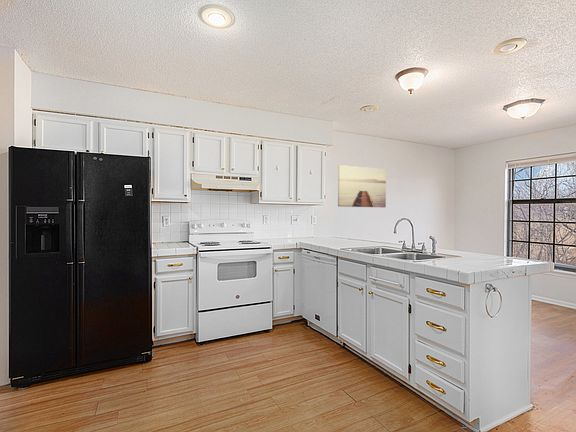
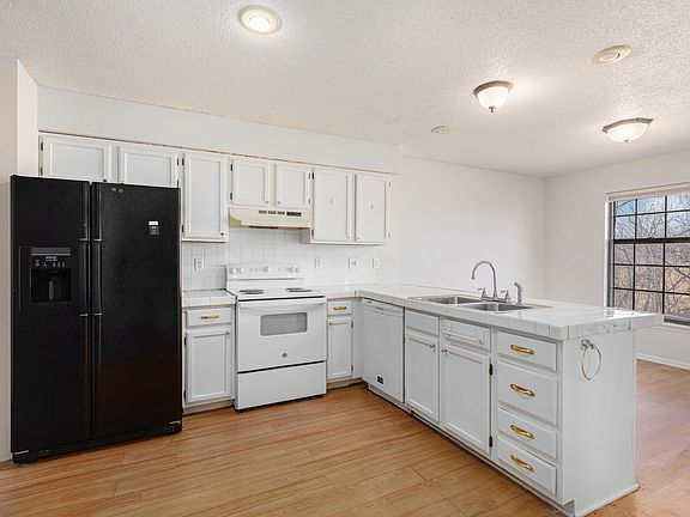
- wall art [337,164,387,208]
